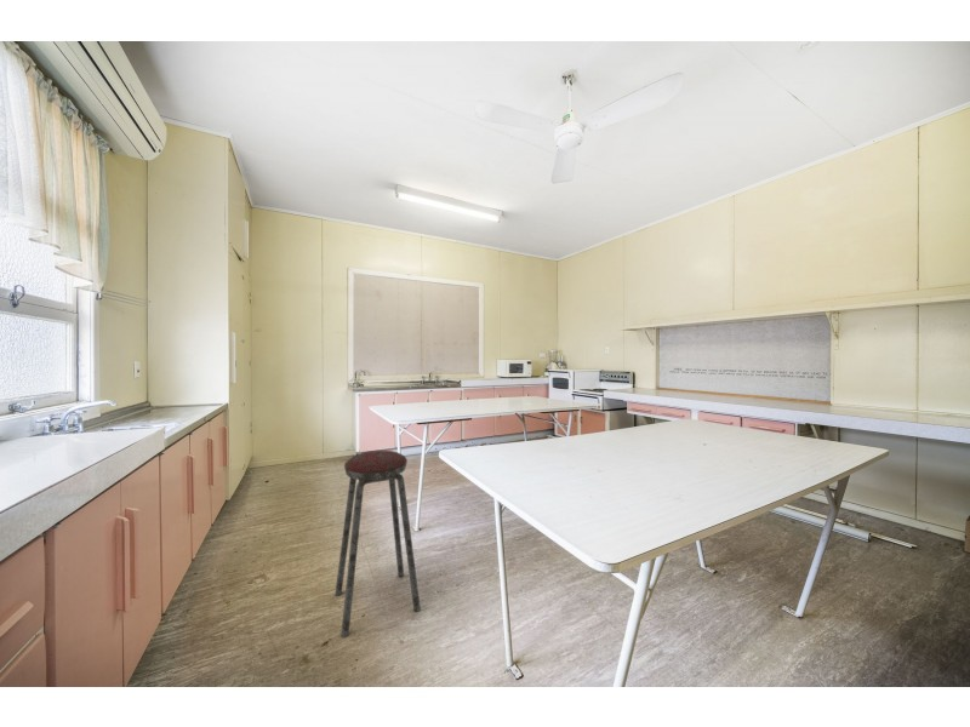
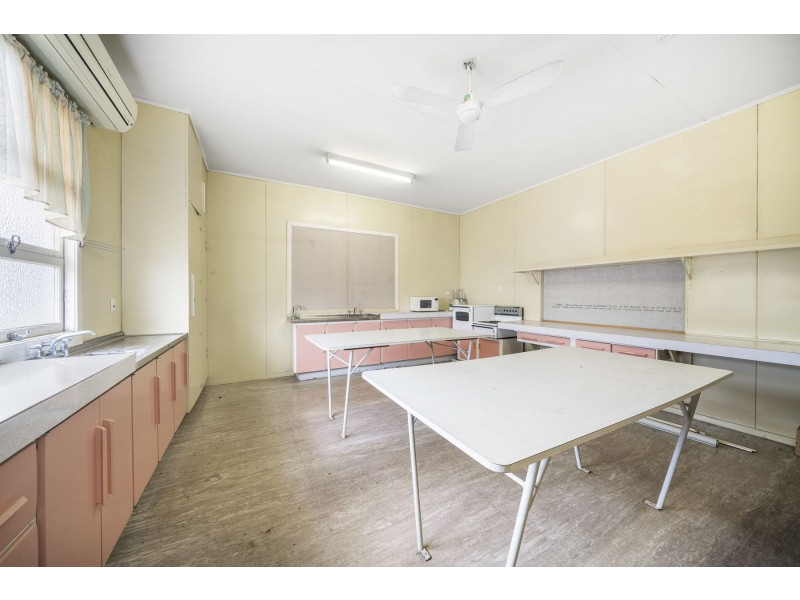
- music stool [333,450,422,639]
